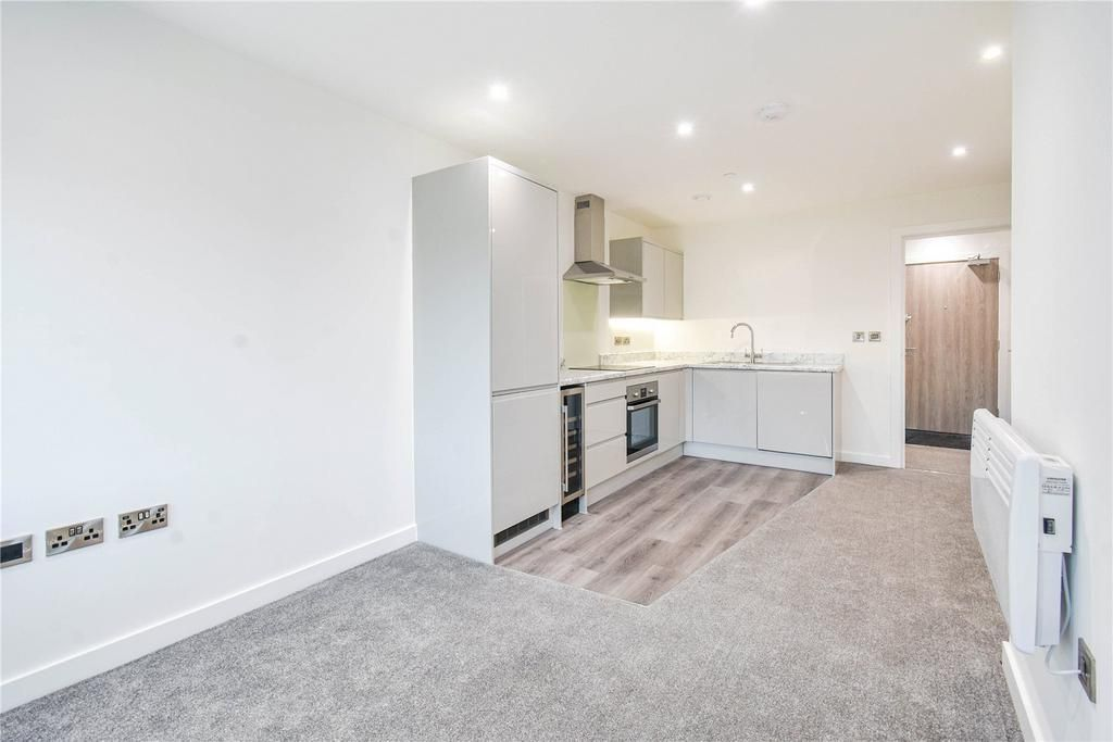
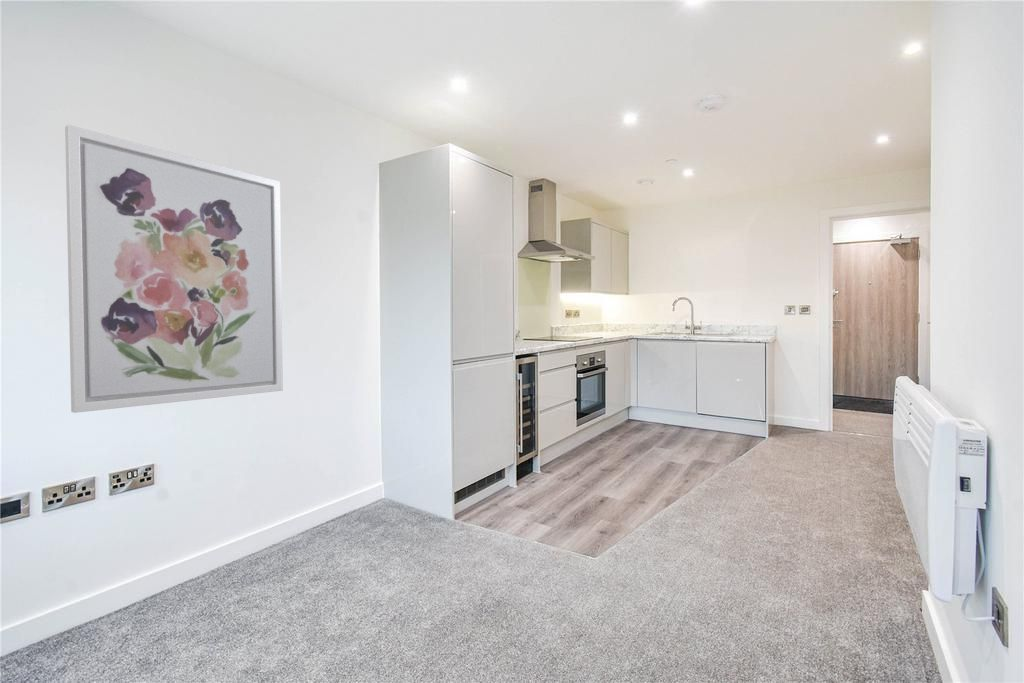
+ wall art [64,124,284,414]
